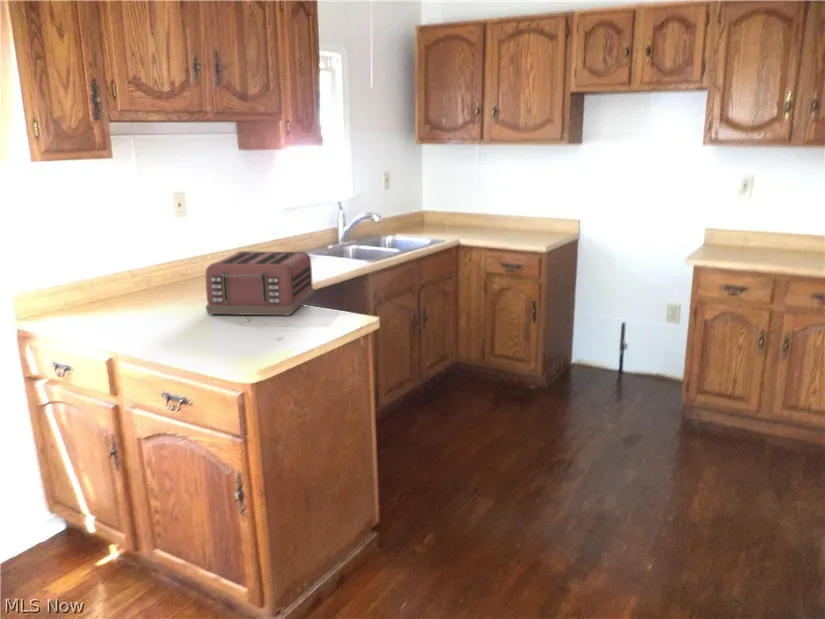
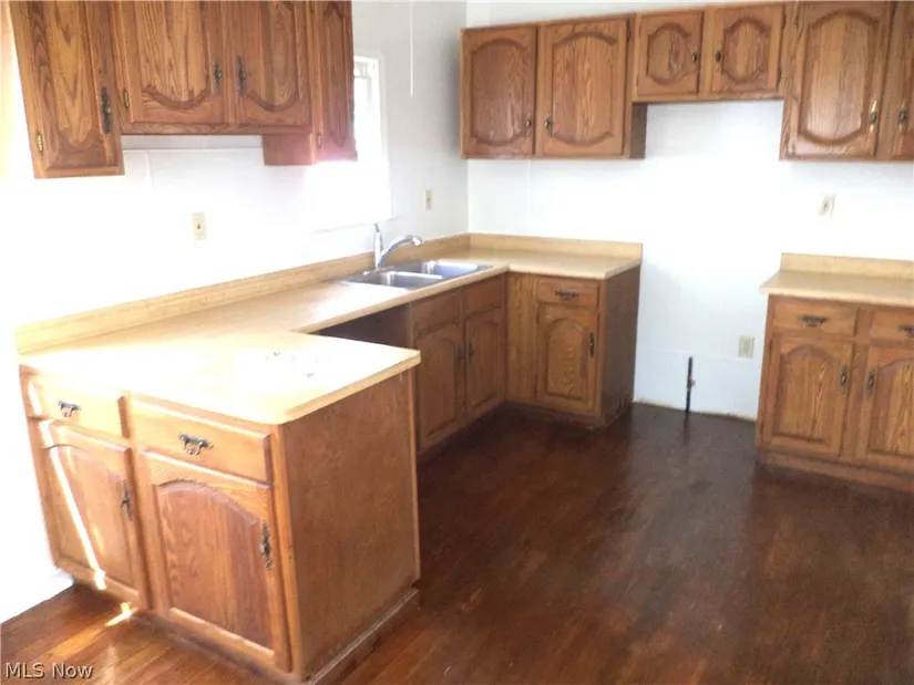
- toaster [205,250,315,317]
